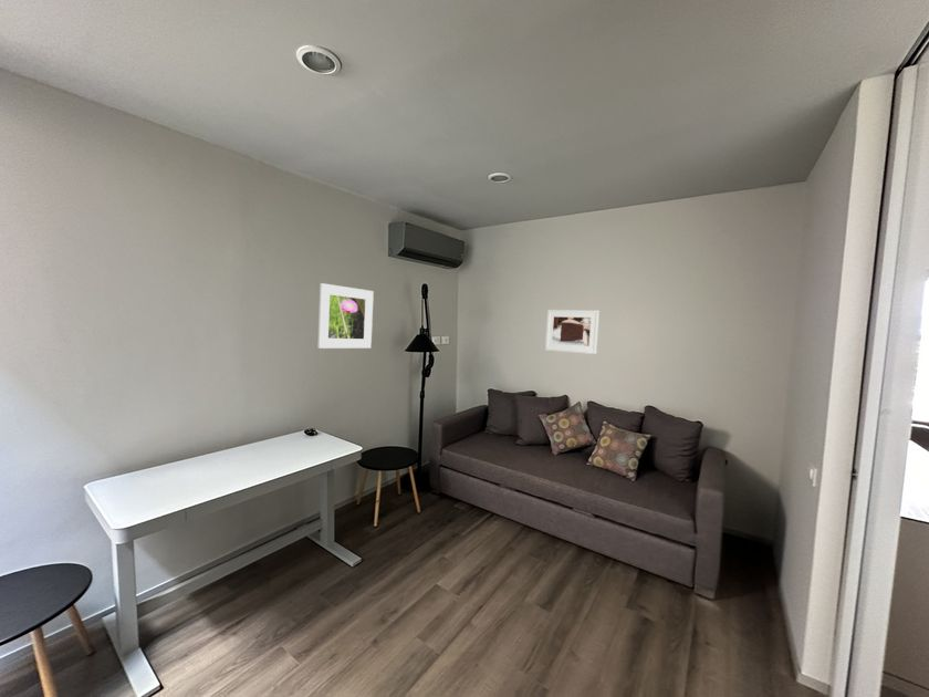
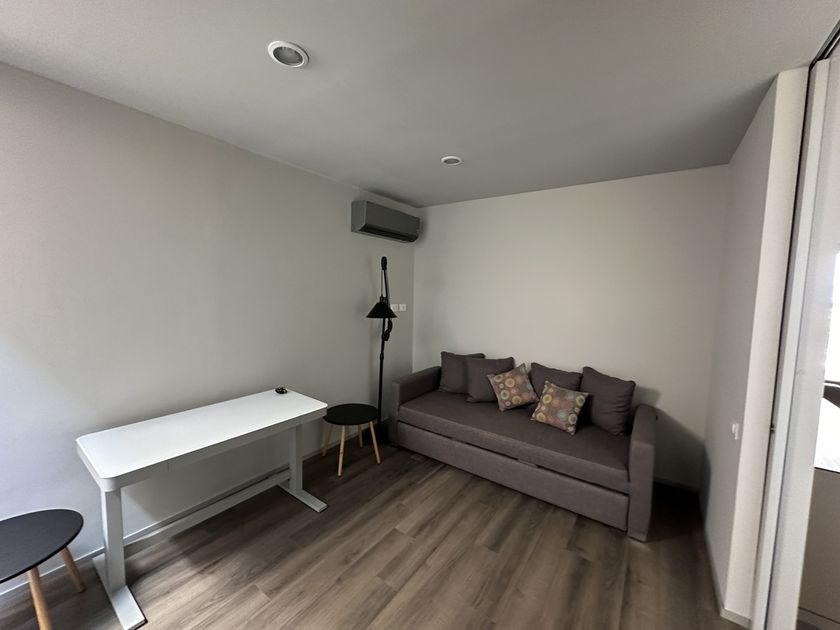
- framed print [544,309,601,355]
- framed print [316,282,375,350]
